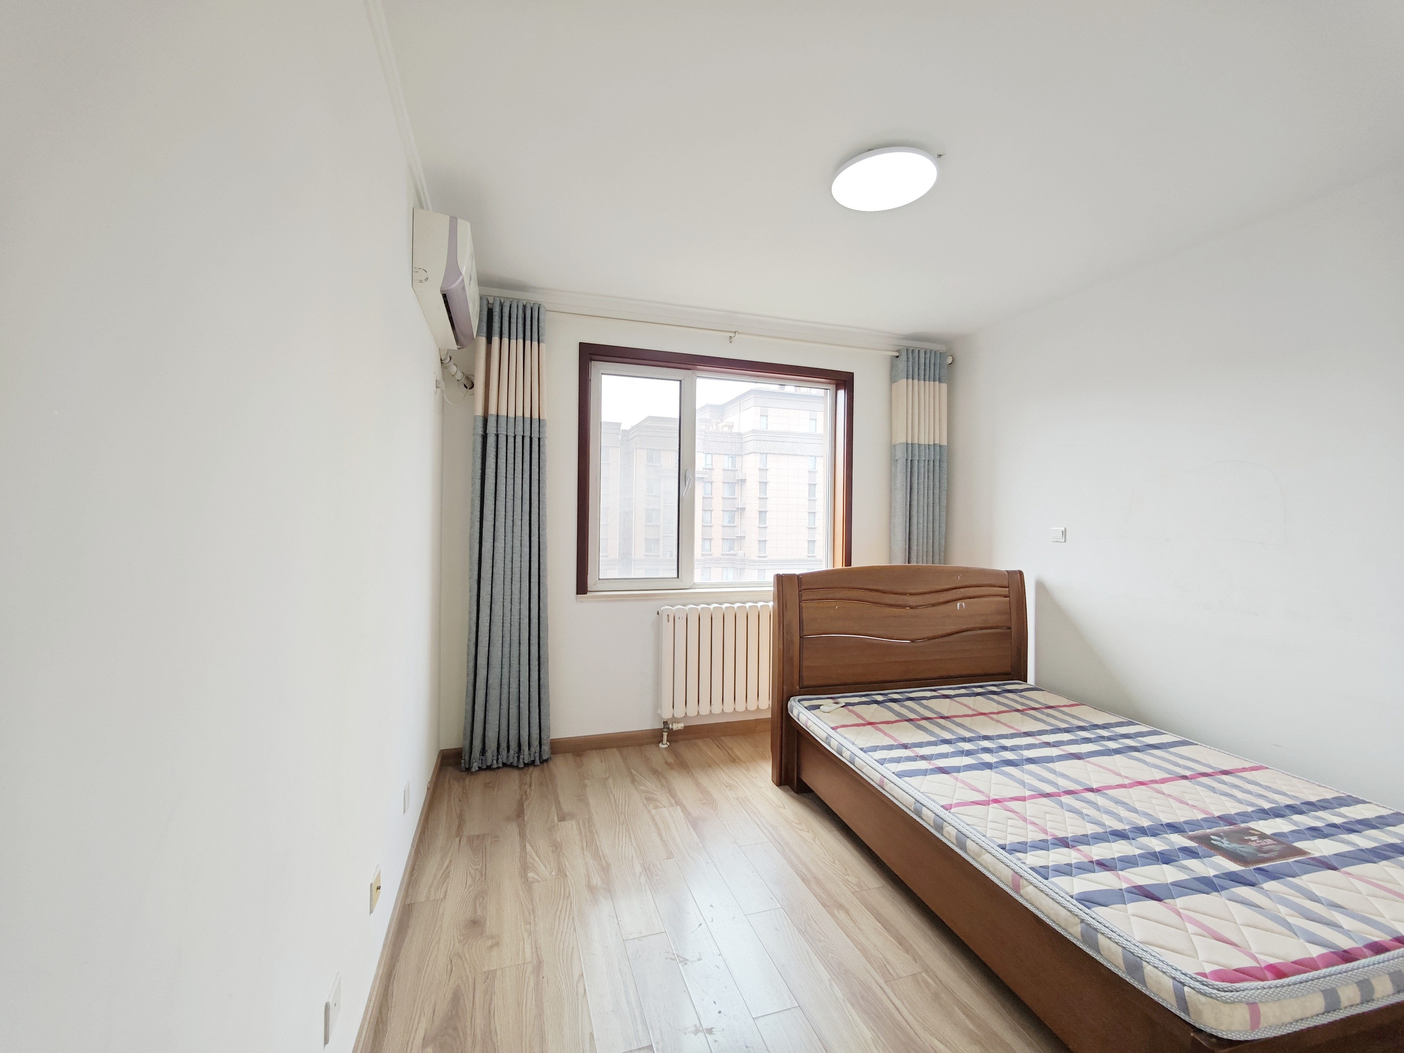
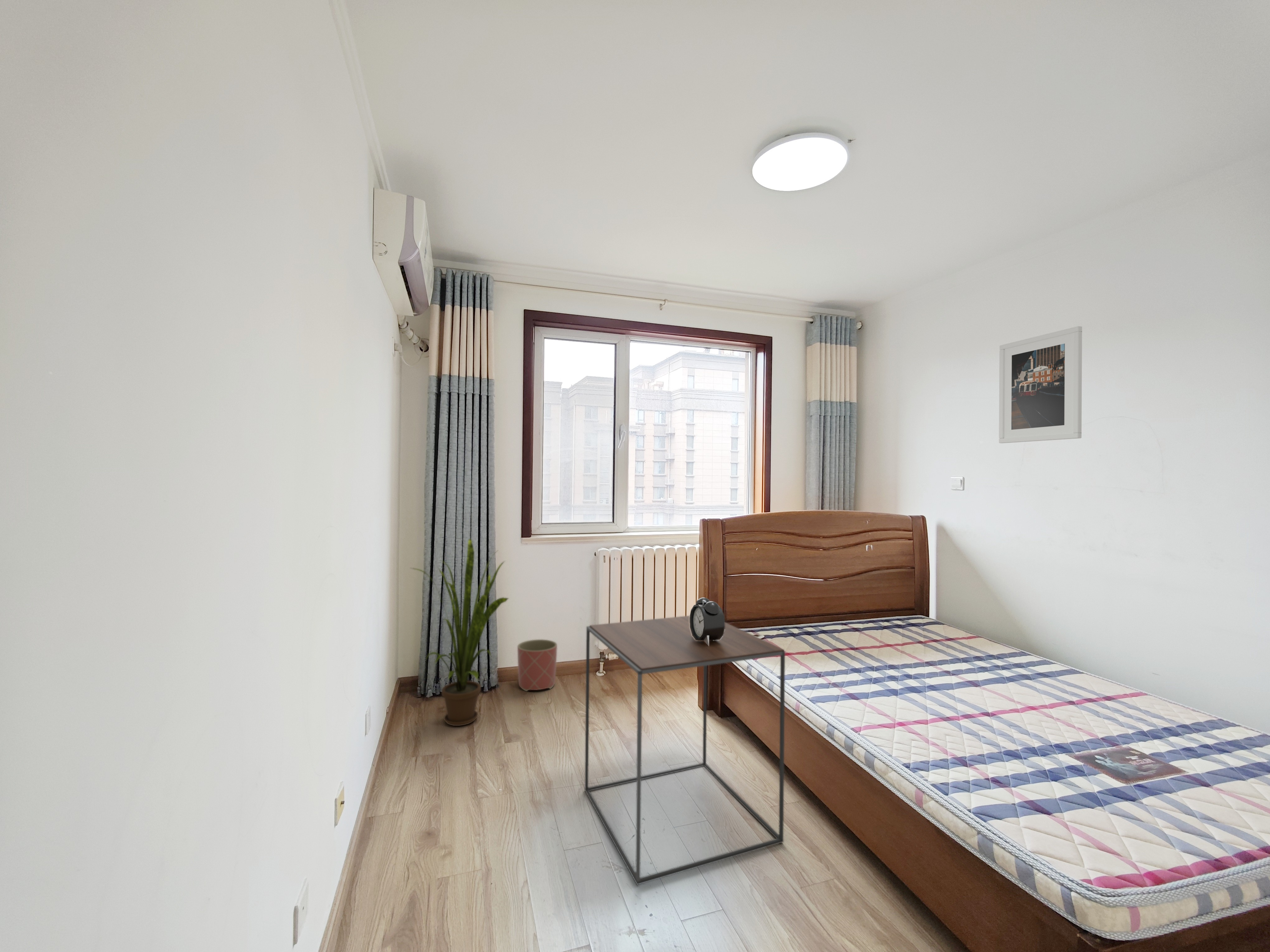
+ planter [517,639,557,692]
+ house plant [409,538,510,726]
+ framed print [999,326,1082,444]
+ side table [585,615,785,885]
+ alarm clock [689,597,725,646]
